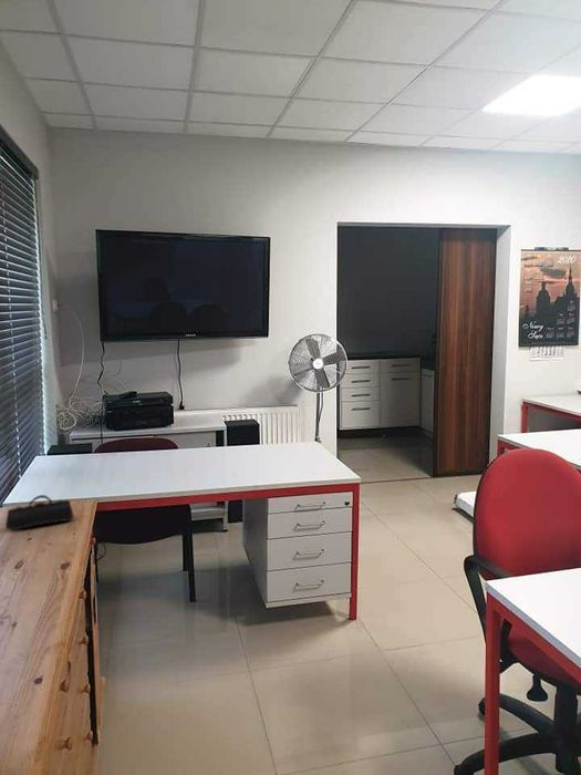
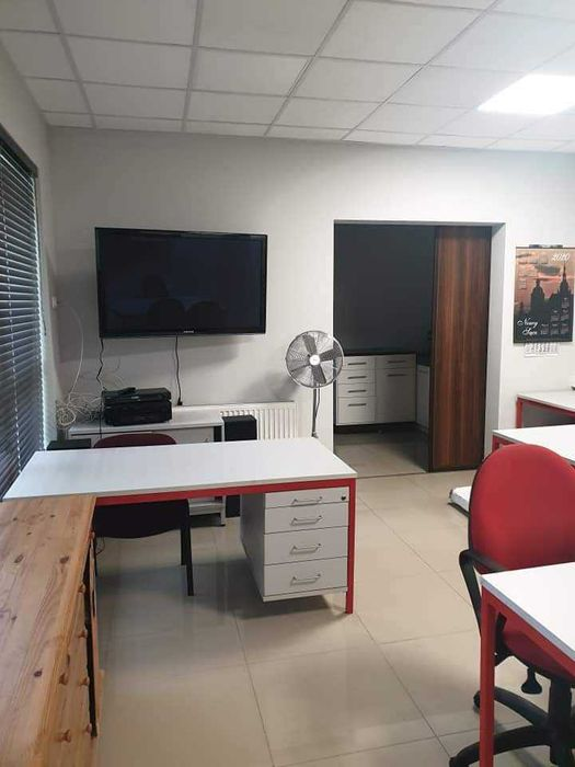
- pencil case [4,494,74,531]
